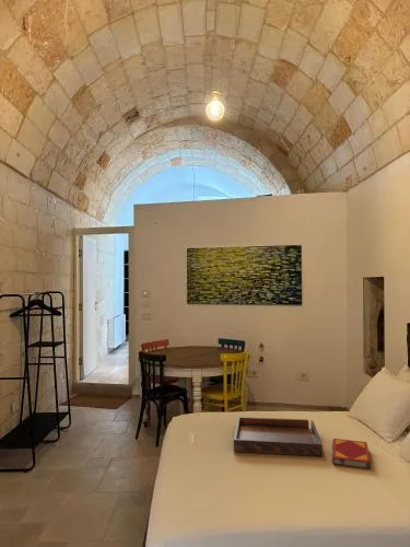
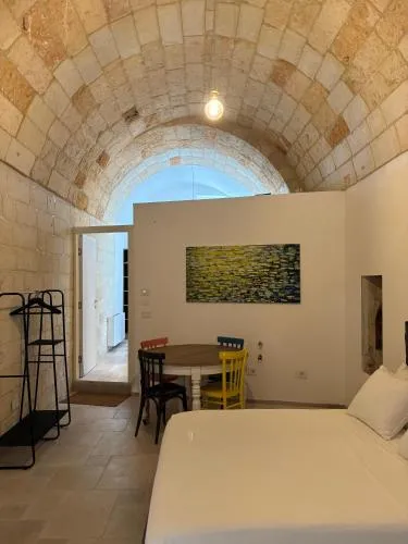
- hardback book [331,438,372,470]
- serving tray [233,416,324,457]
